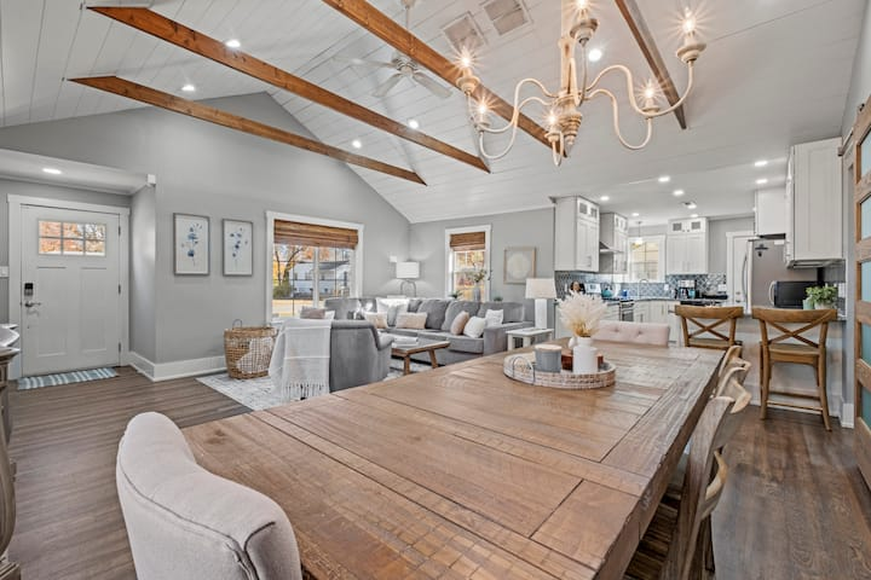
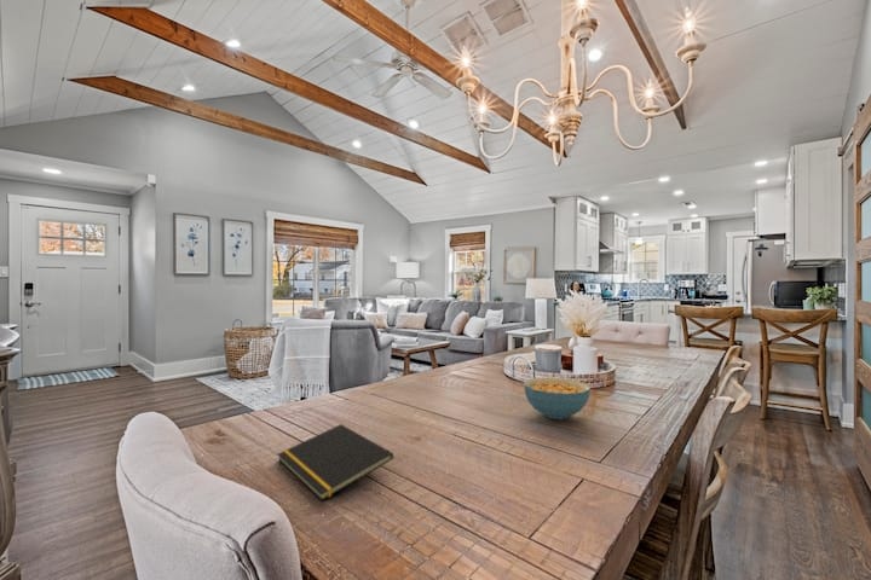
+ cereal bowl [523,377,592,420]
+ notepad [277,423,394,501]
